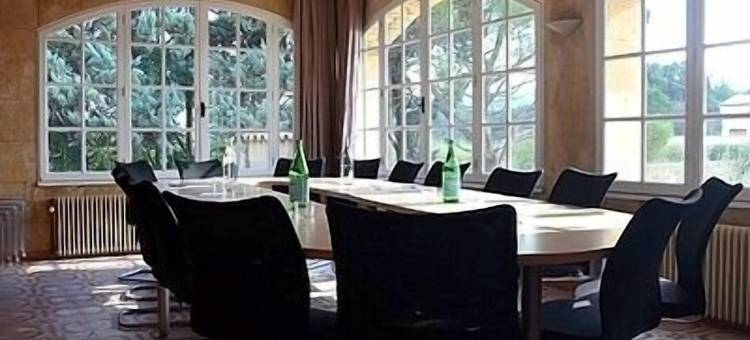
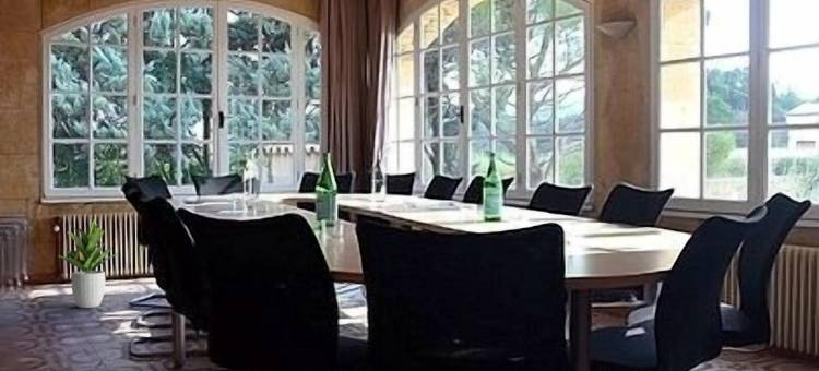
+ potted plant [57,216,118,309]
